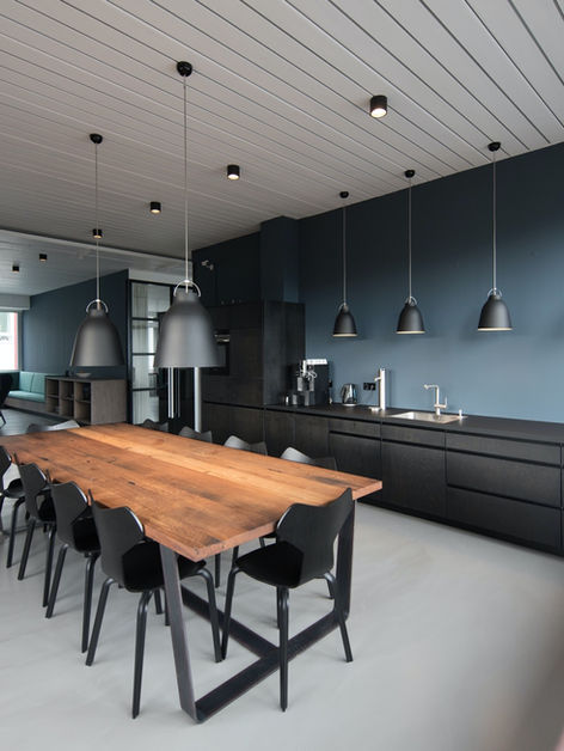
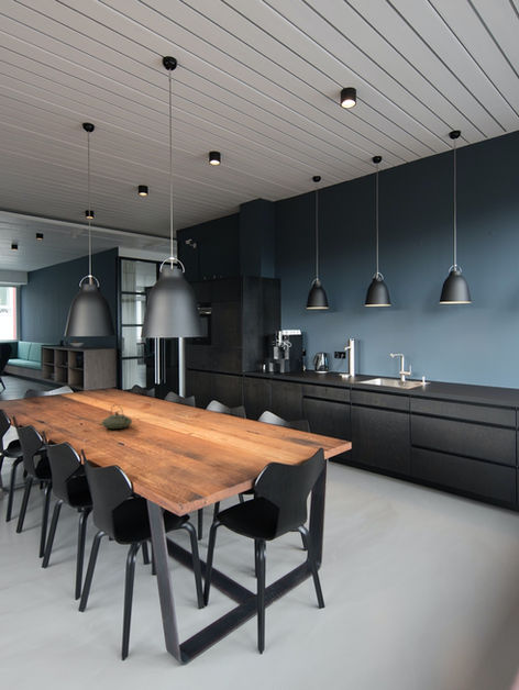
+ teapot [100,403,133,430]
